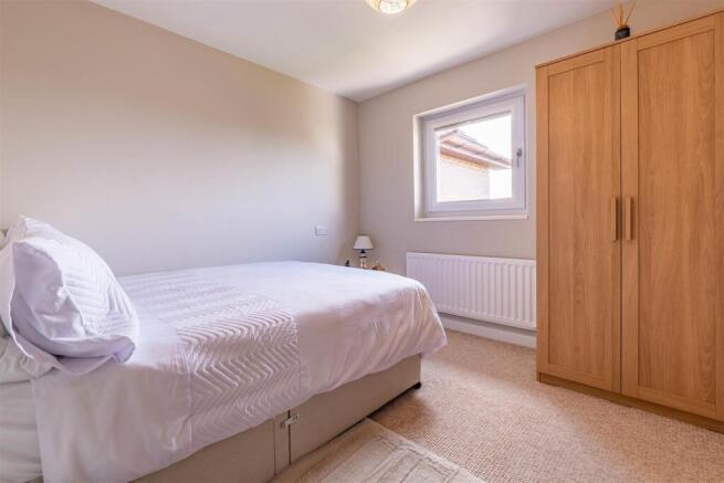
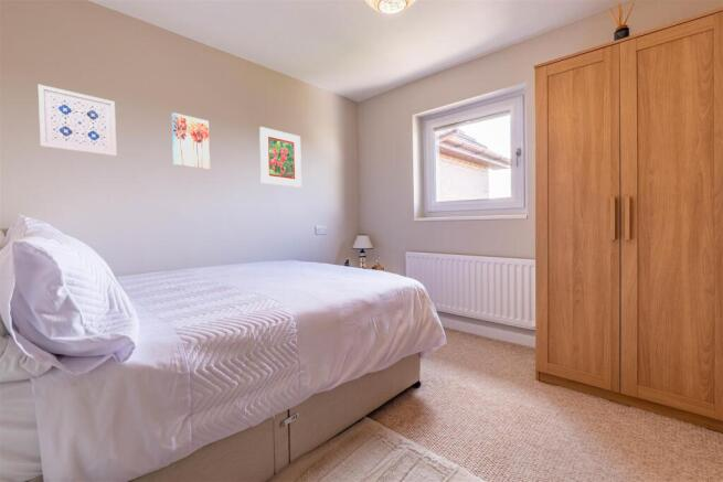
+ wall art [171,111,211,171]
+ wall art [38,84,117,158]
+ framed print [258,126,302,189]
